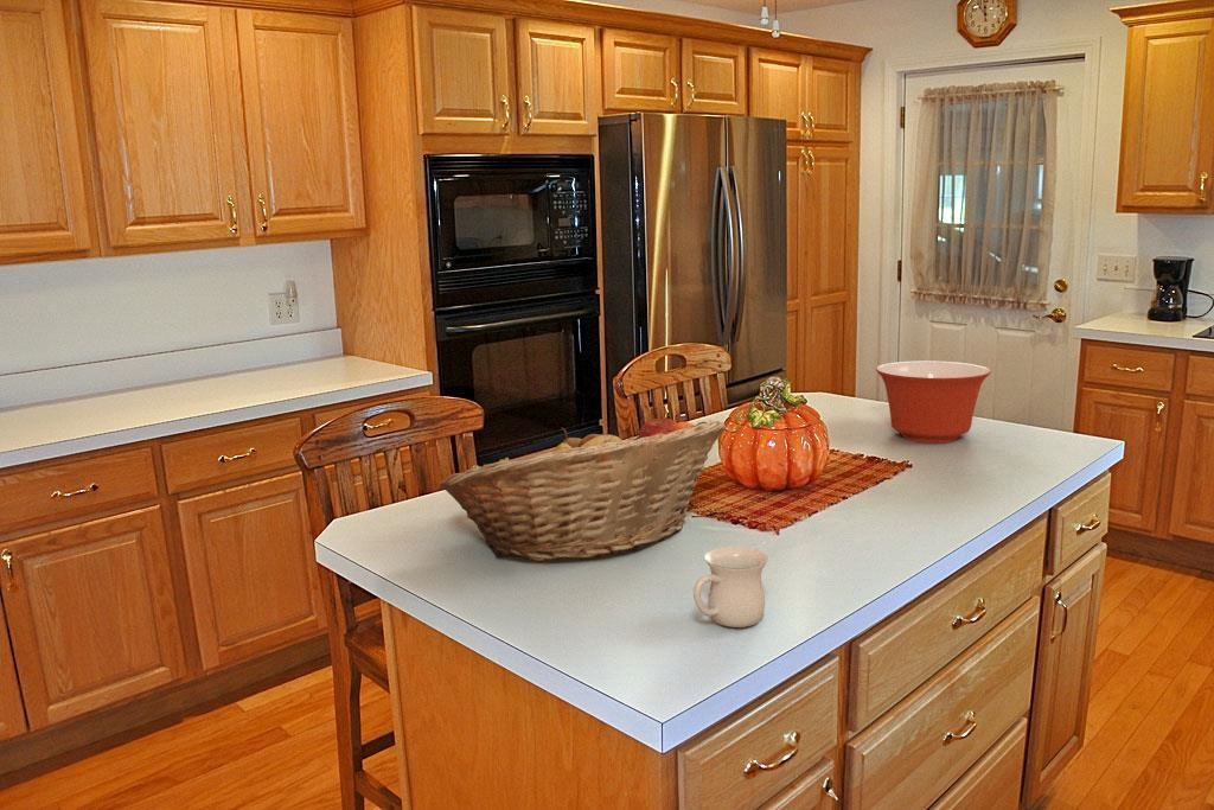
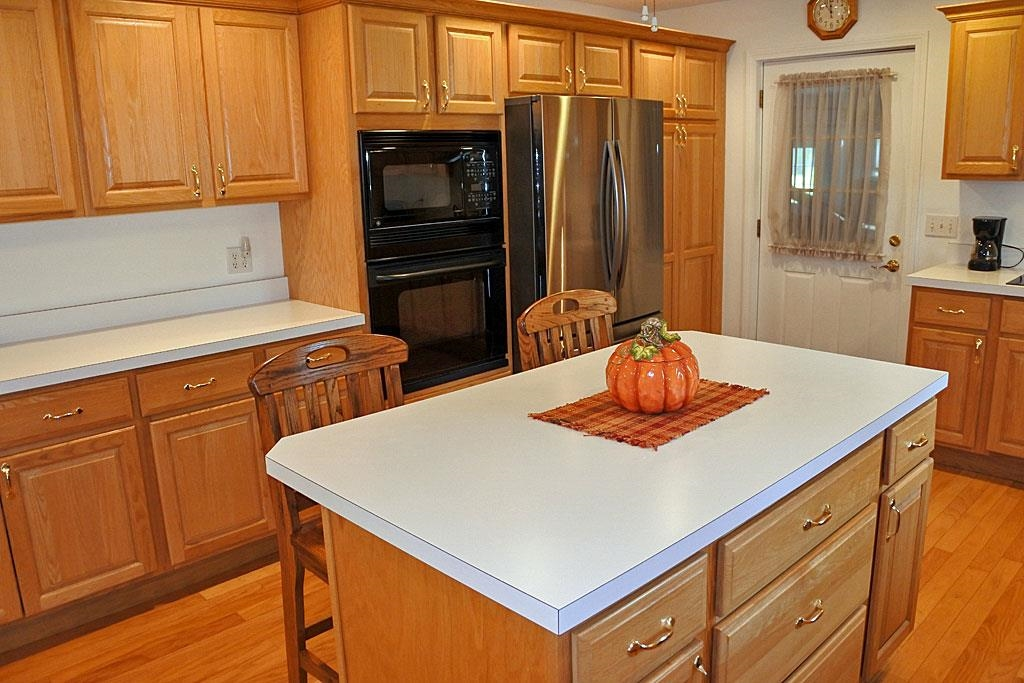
- fruit basket [439,419,727,562]
- mug [692,546,769,629]
- apple [638,417,677,439]
- mixing bowl [875,361,992,444]
